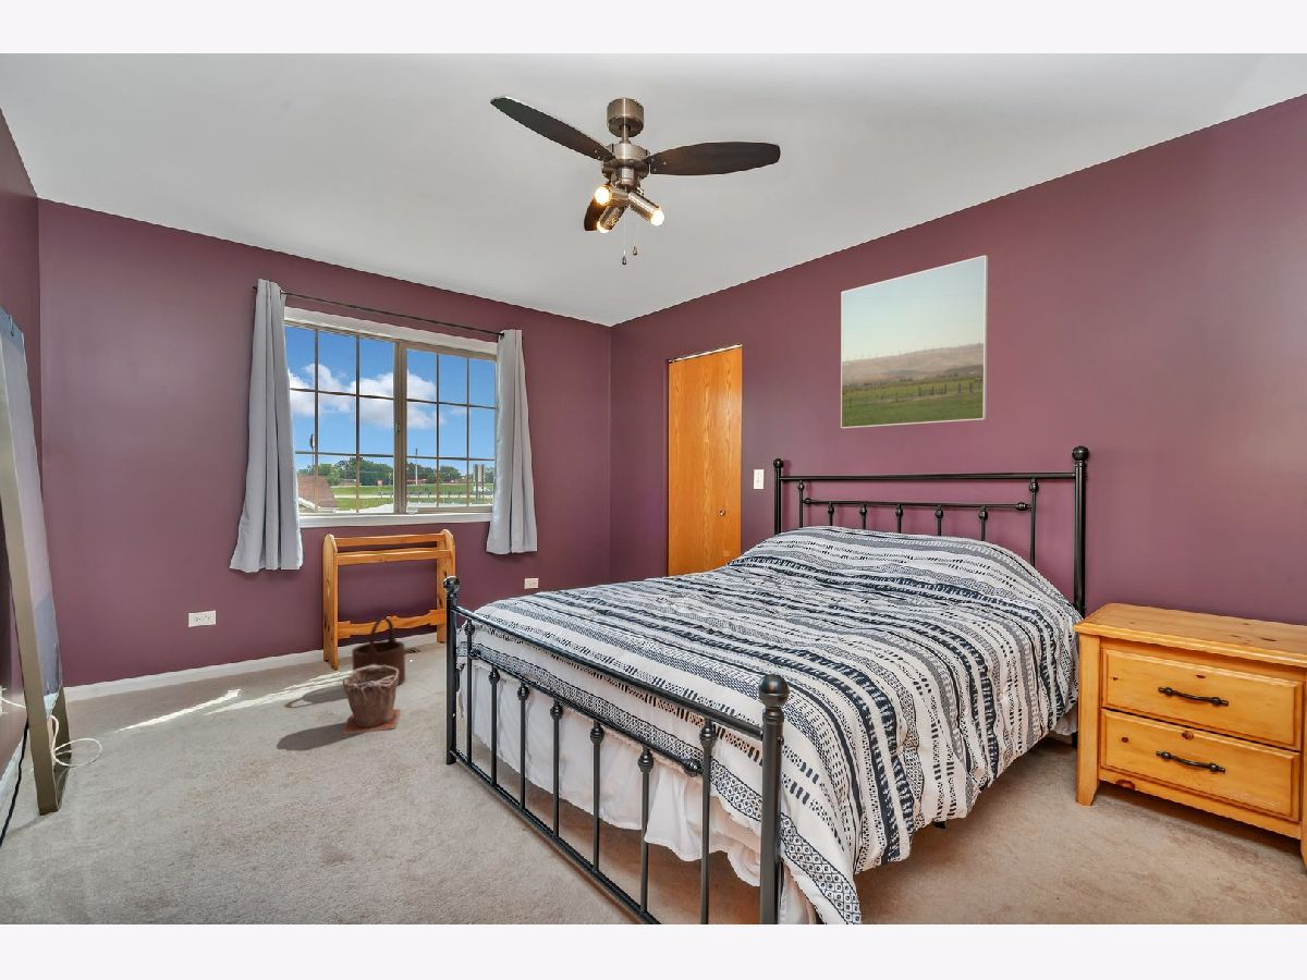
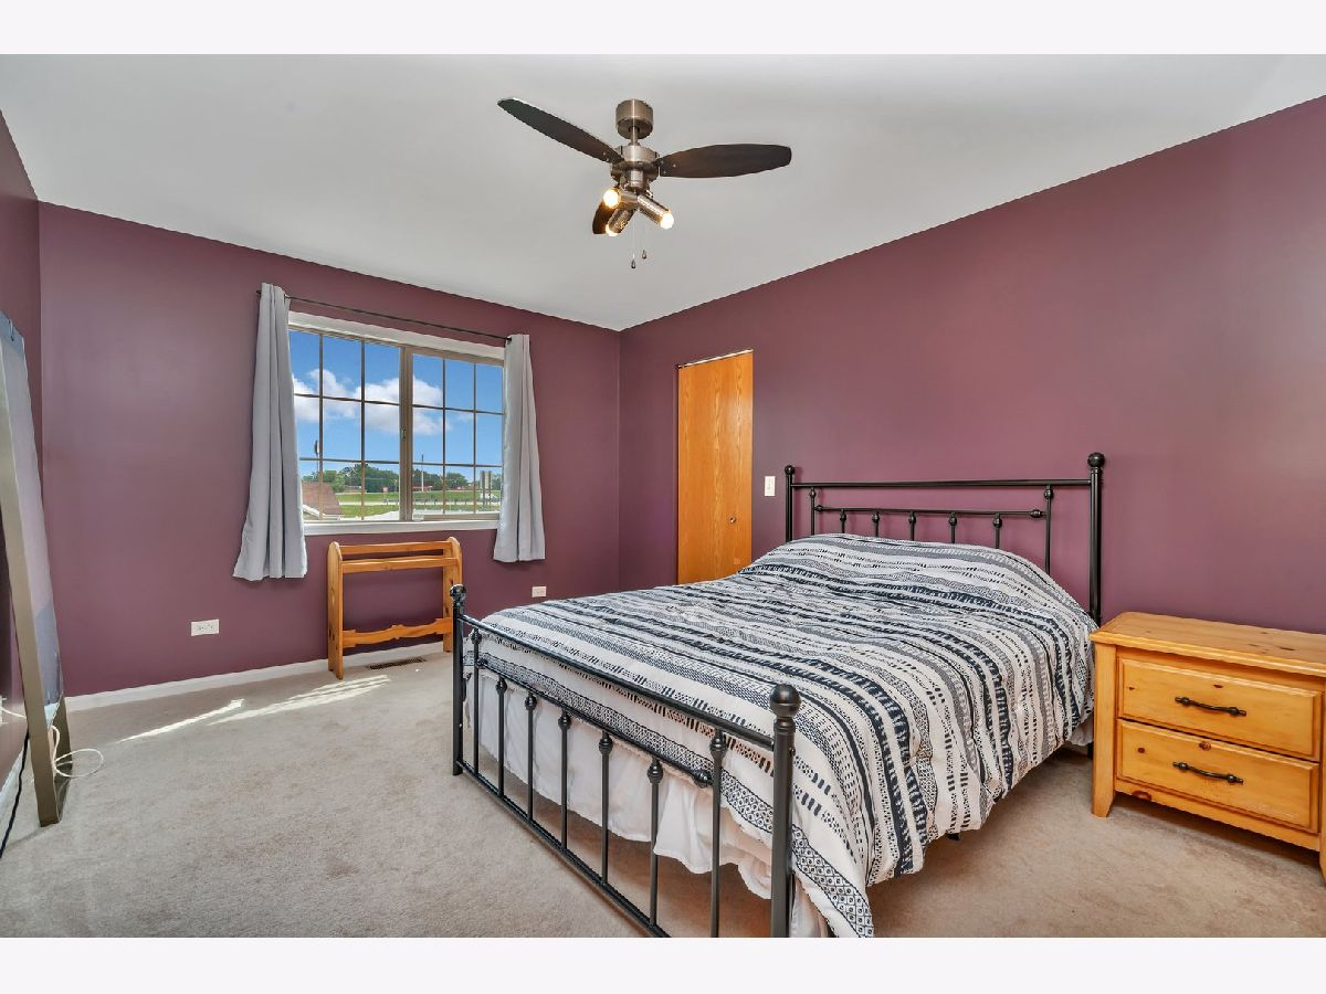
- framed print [840,254,990,429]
- plant pot [341,665,402,735]
- wooden bucket [351,616,406,687]
